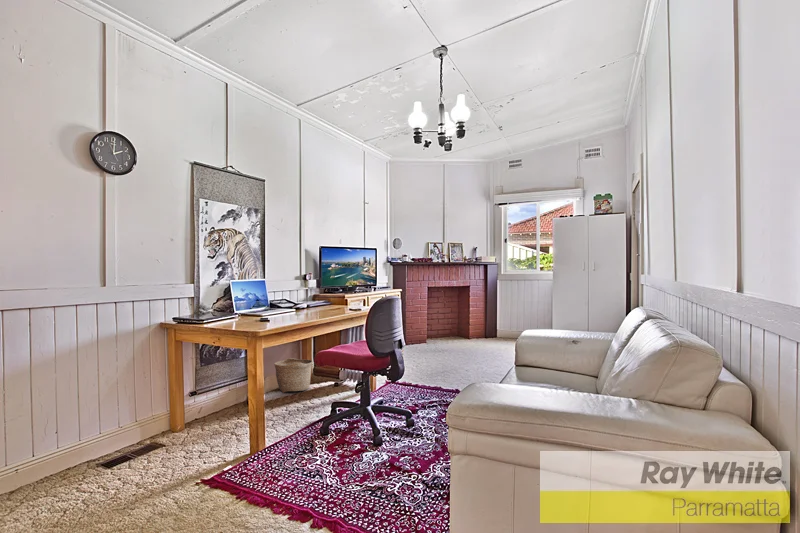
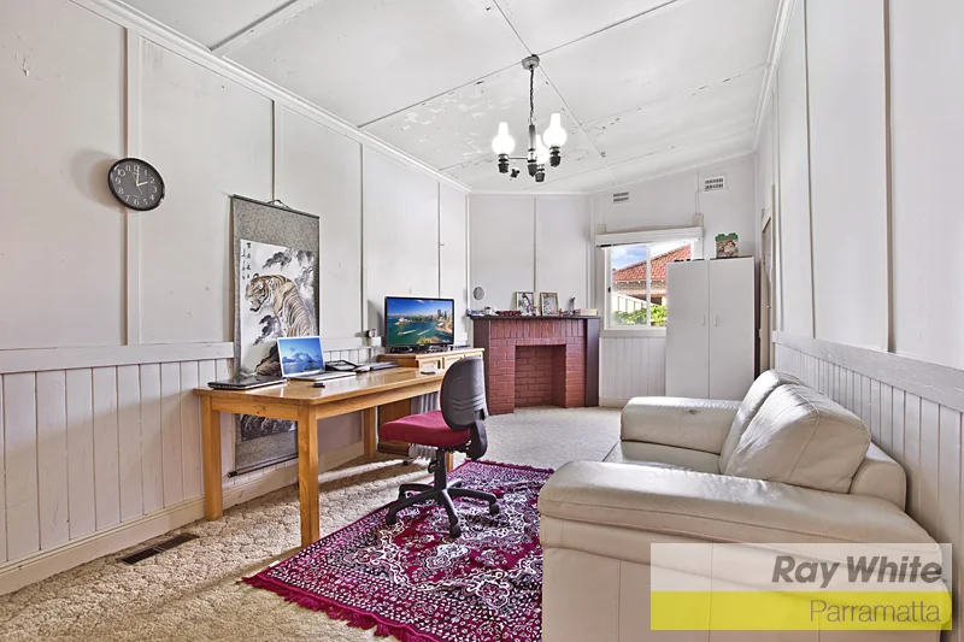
- basket [273,357,314,394]
